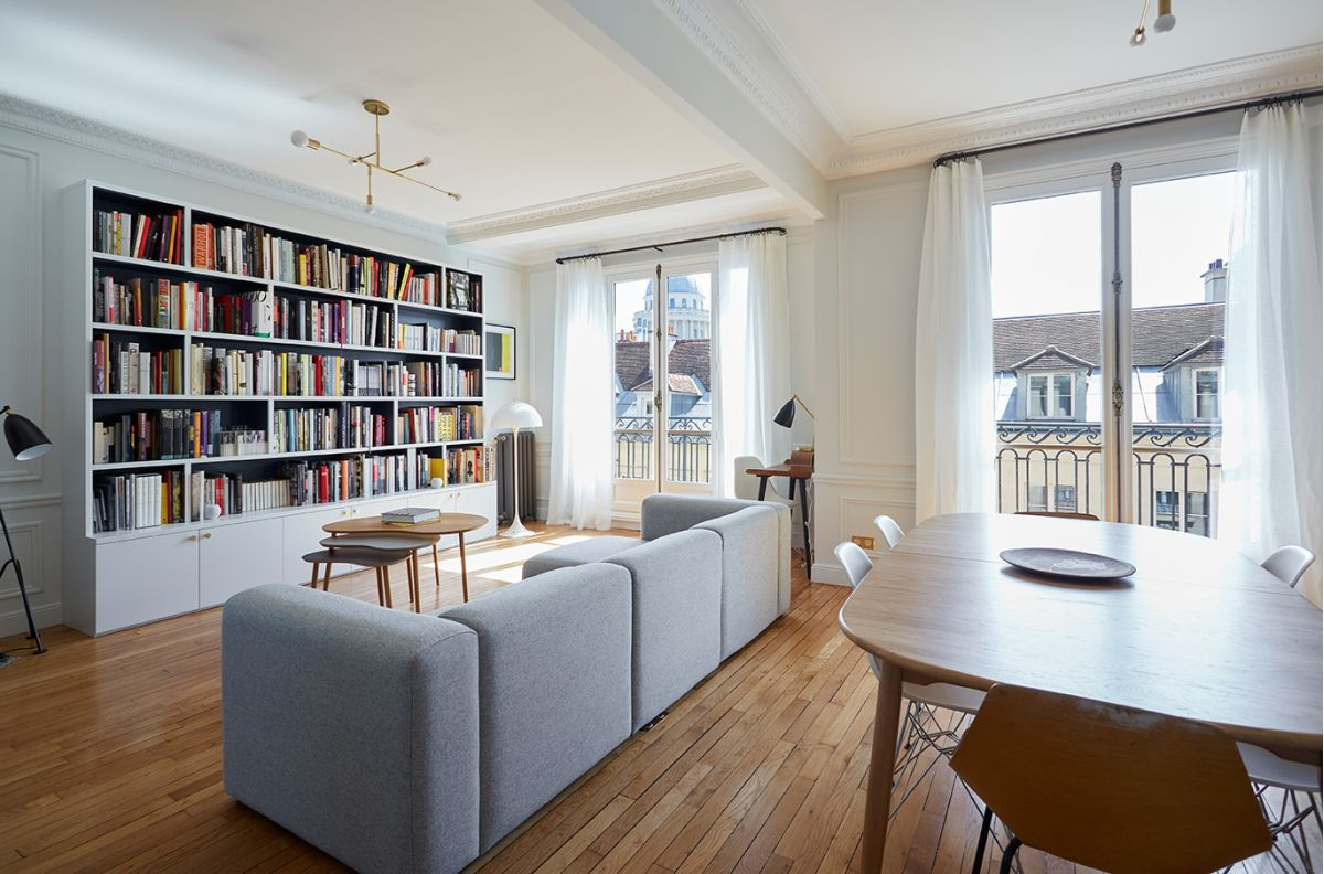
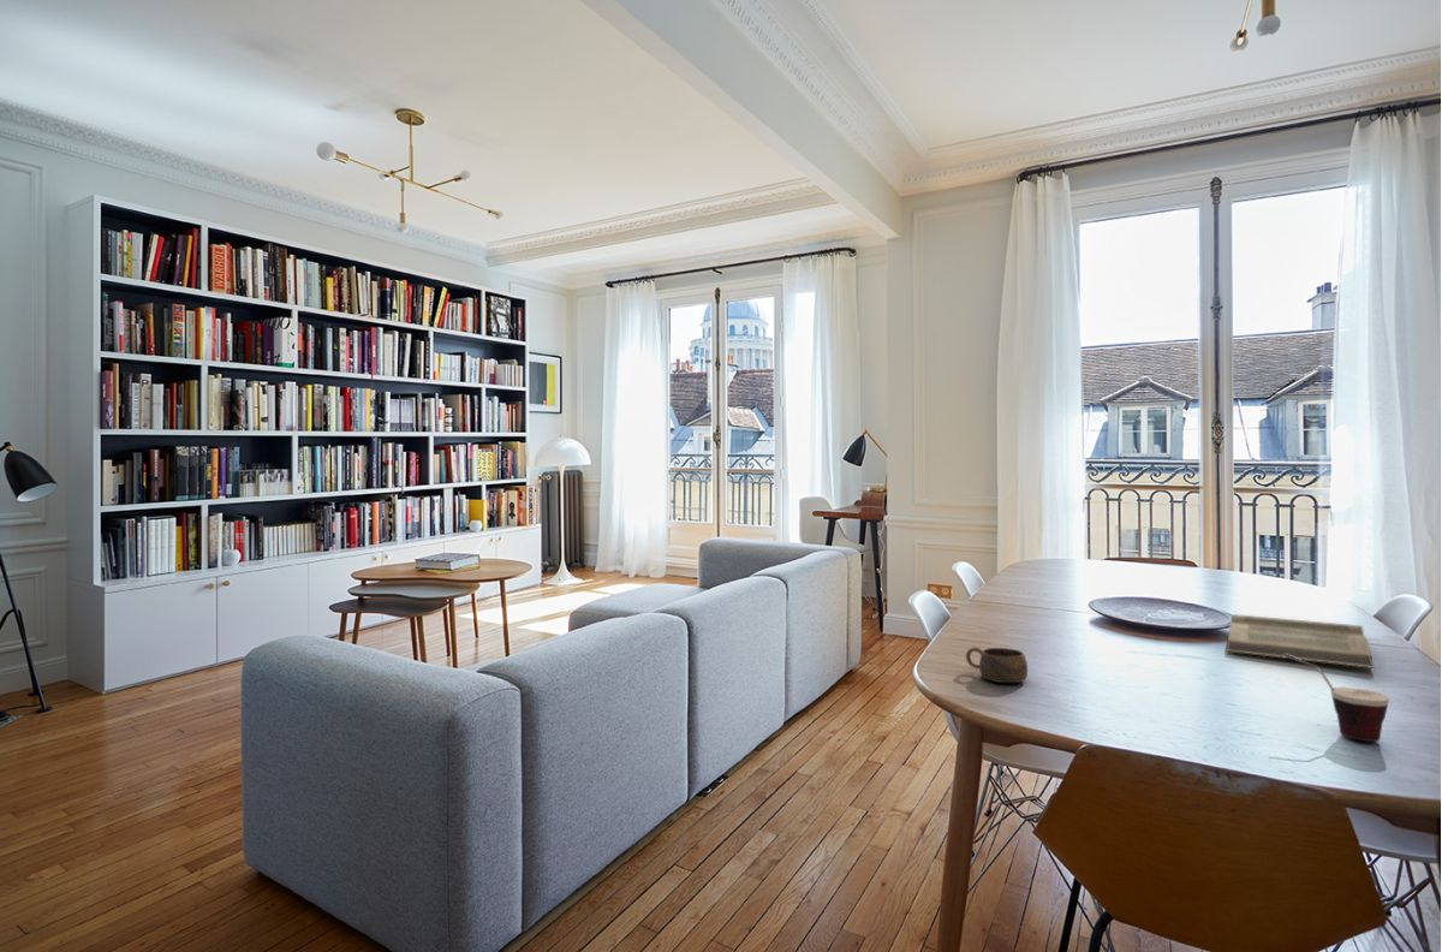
+ cup [965,645,1029,684]
+ book [1224,613,1376,670]
+ cup [1285,654,1390,743]
